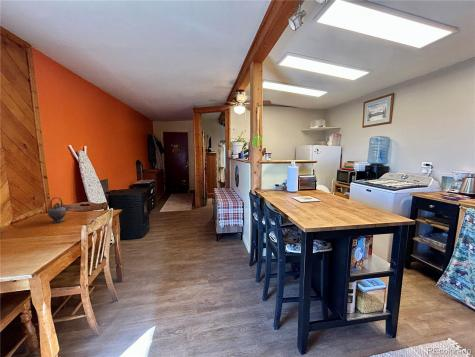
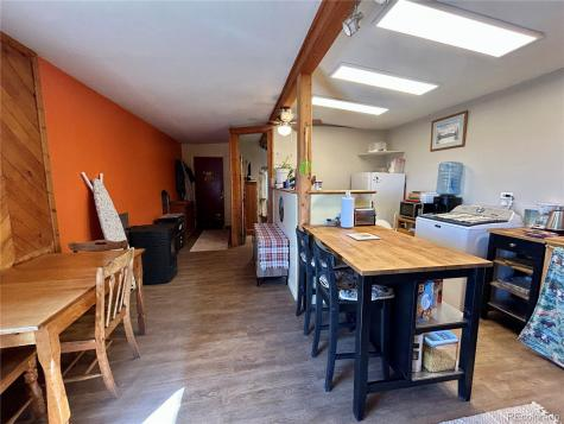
- teapot [47,196,71,224]
